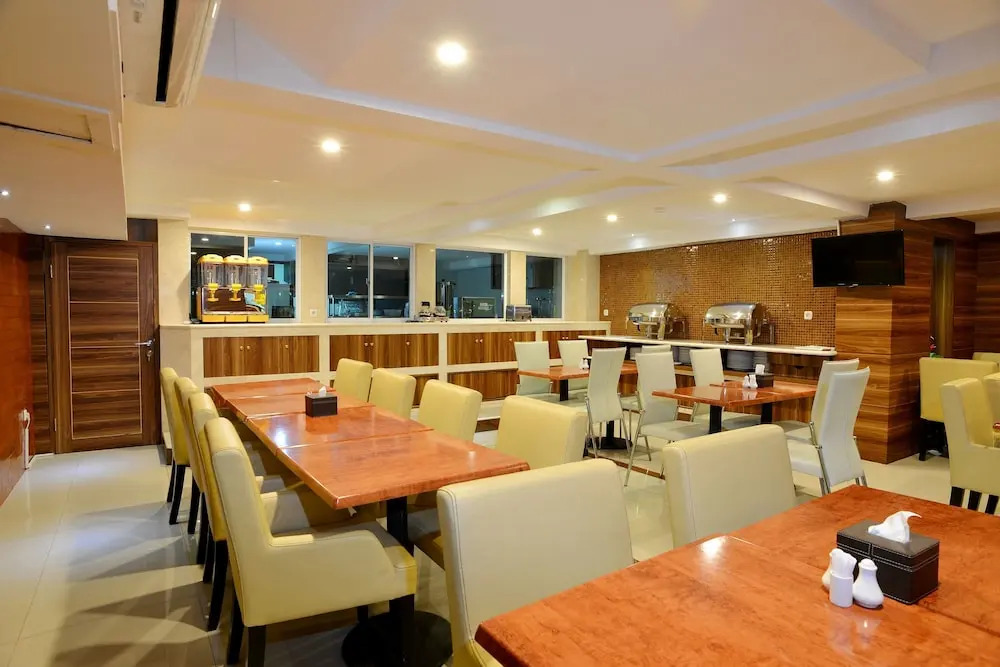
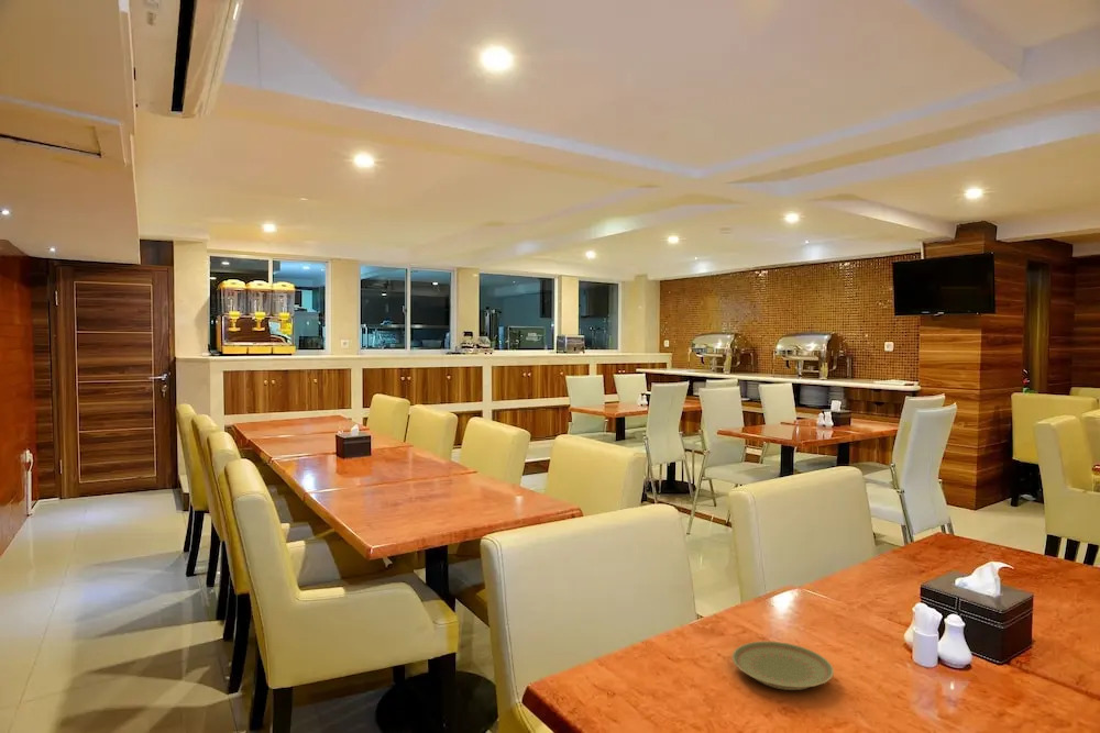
+ plate [732,641,835,691]
